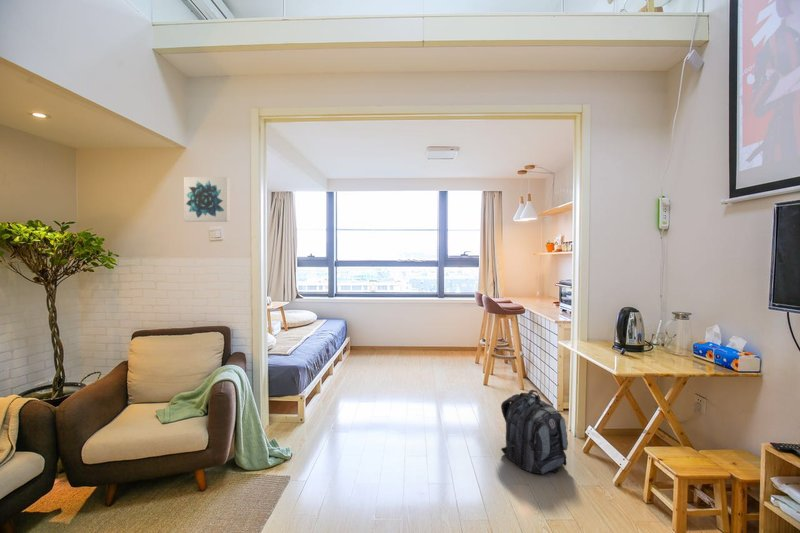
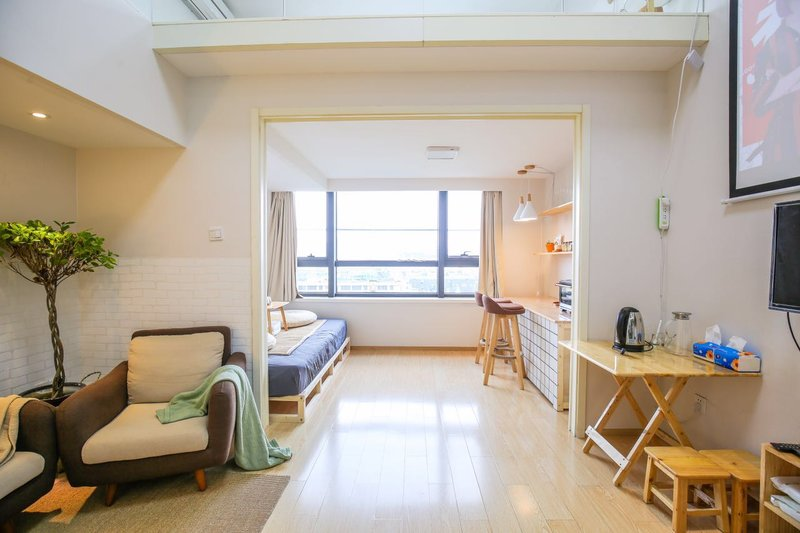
- wall art [183,176,231,223]
- backpack [500,389,569,475]
